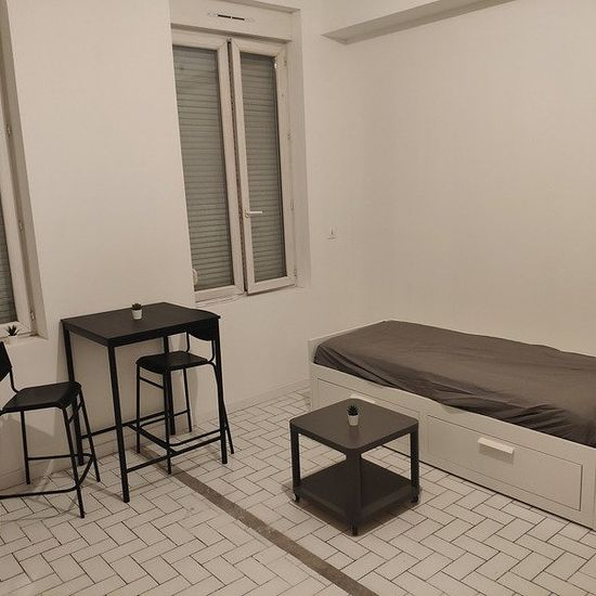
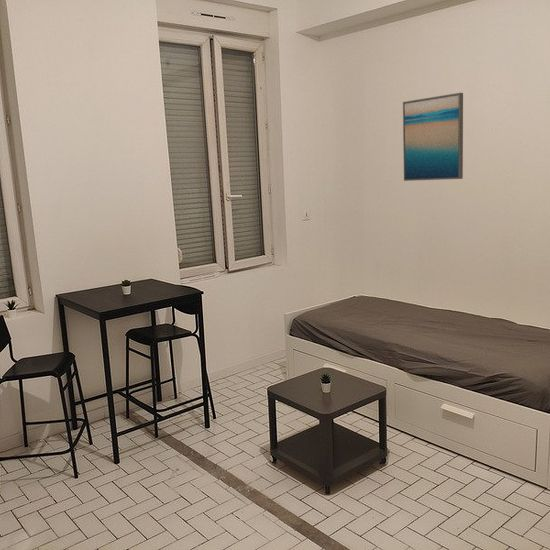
+ wall art [402,92,464,182]
